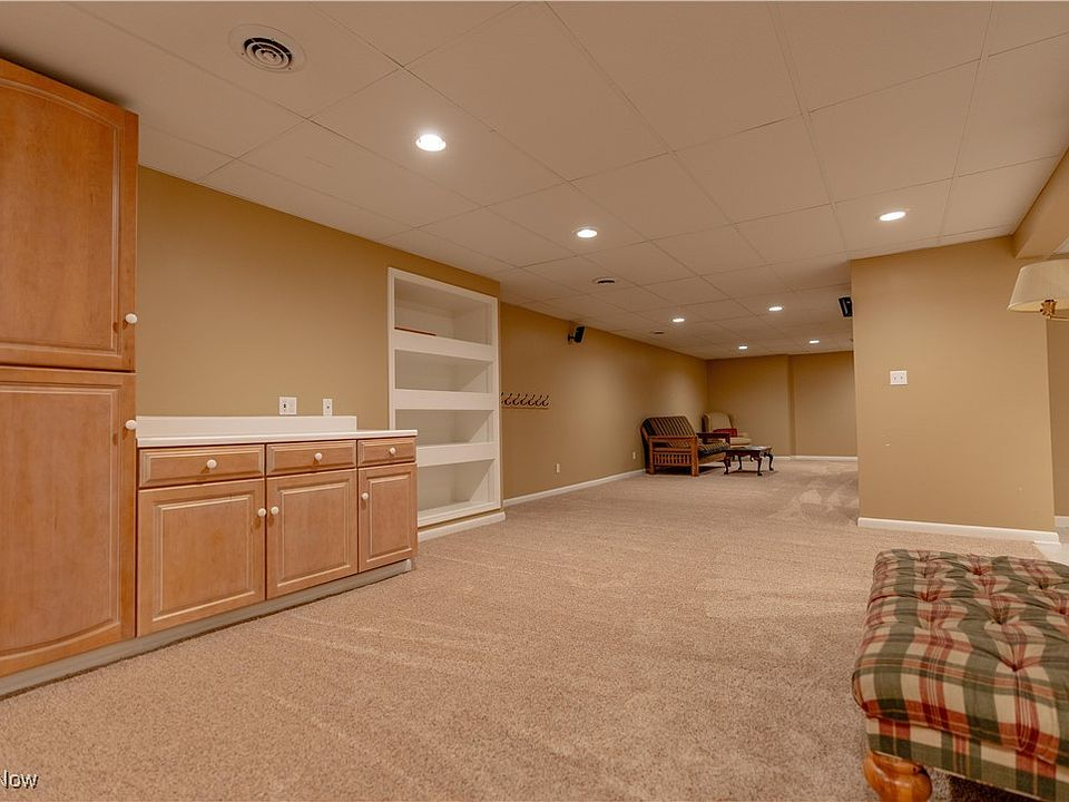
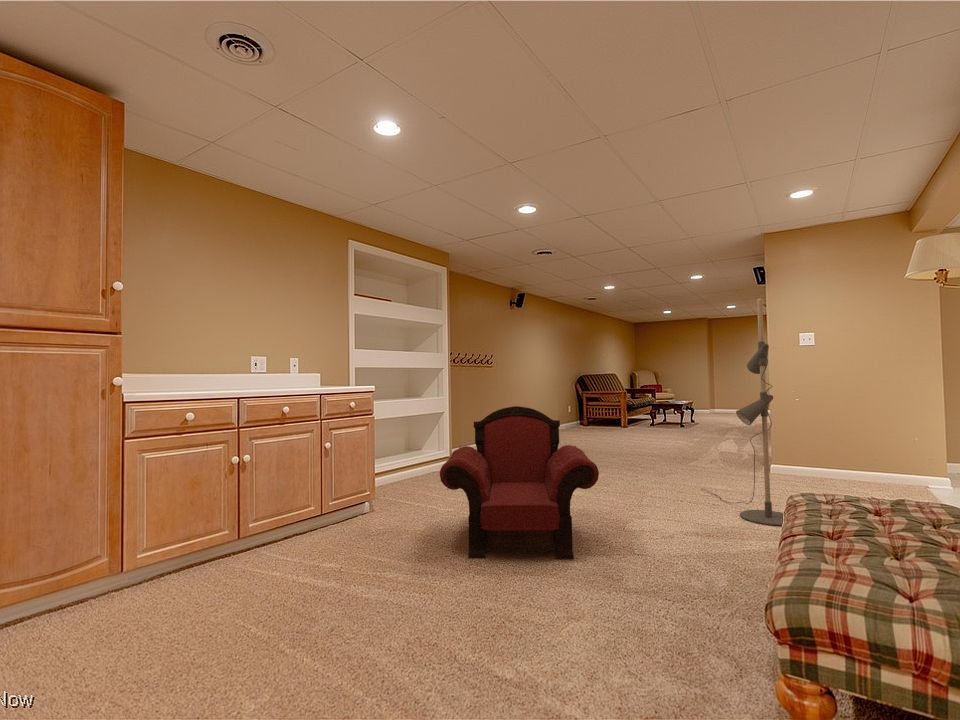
+ floor lamp [700,298,784,527]
+ armchair [439,405,600,560]
